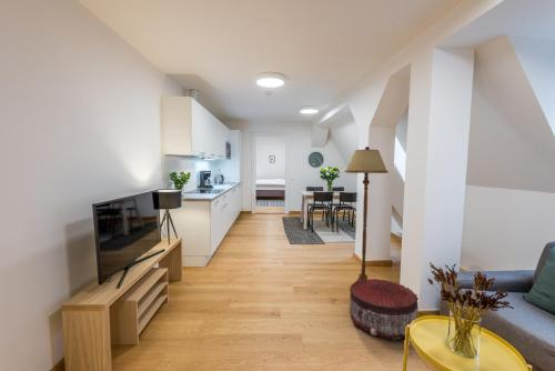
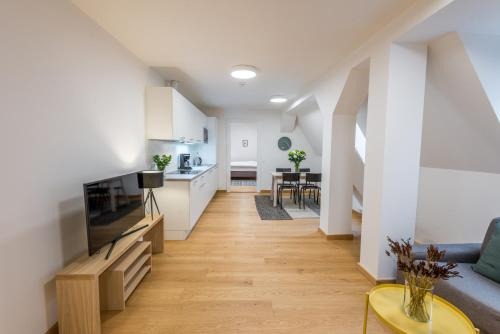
- floor lamp [344,146,390,283]
- pouf [349,277,420,341]
